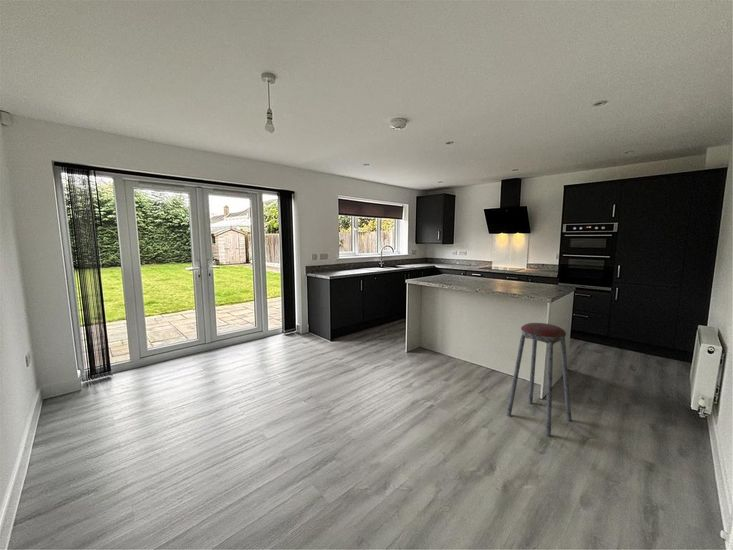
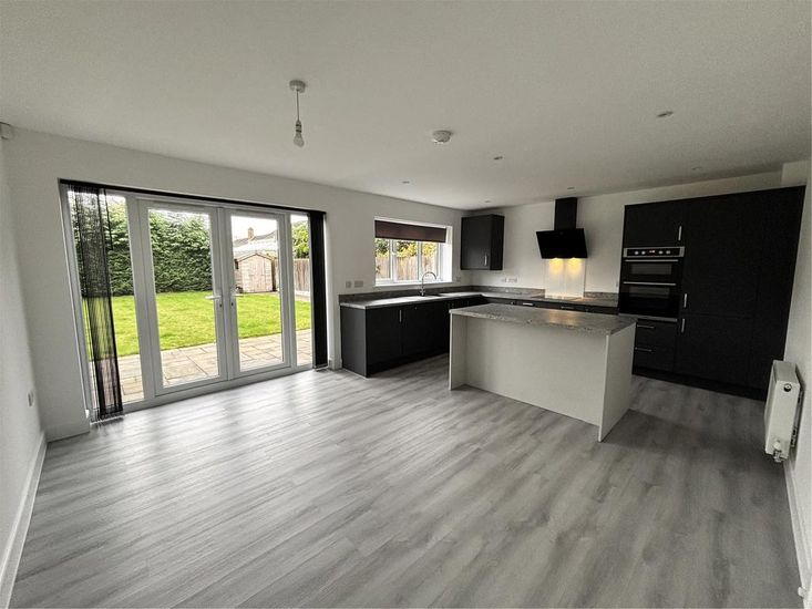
- music stool [506,322,573,437]
